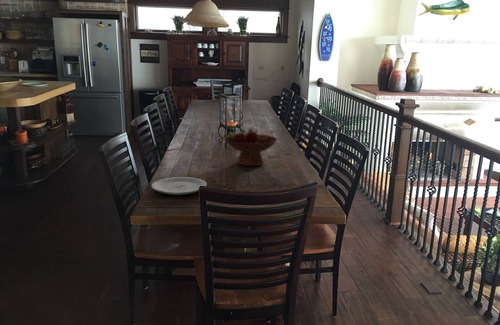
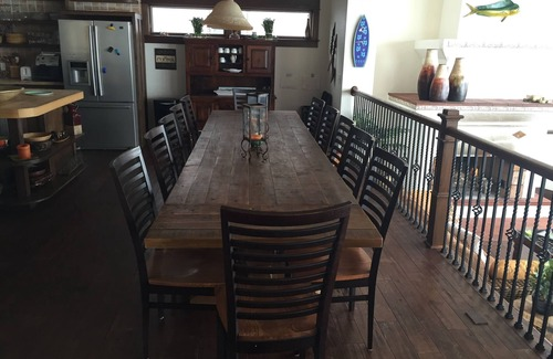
- plate [150,176,208,196]
- fruit bowl [223,128,279,167]
